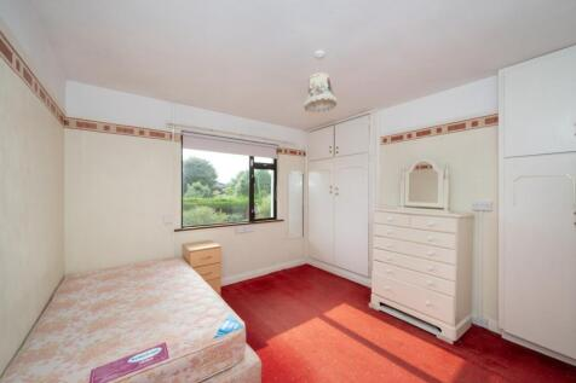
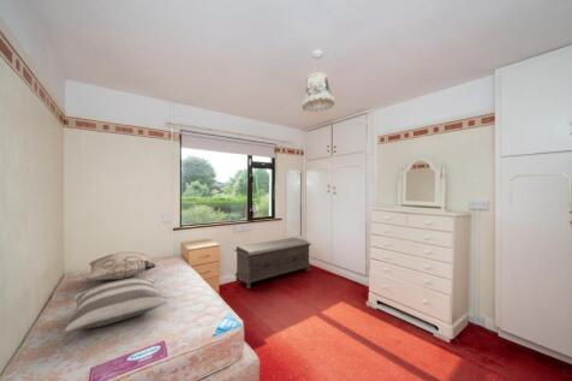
+ pillow [64,276,168,333]
+ decorative pillow [85,250,157,281]
+ bench [233,237,312,290]
